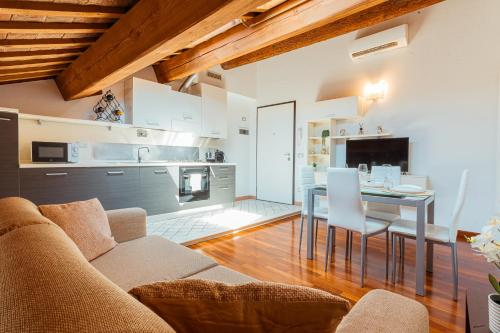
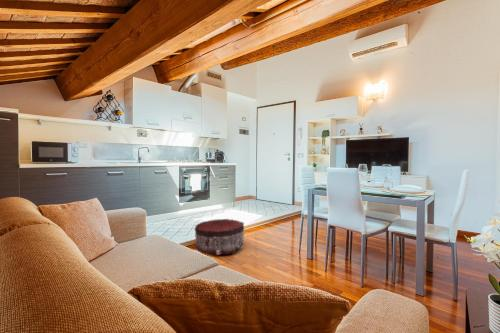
+ pouf [194,218,245,256]
